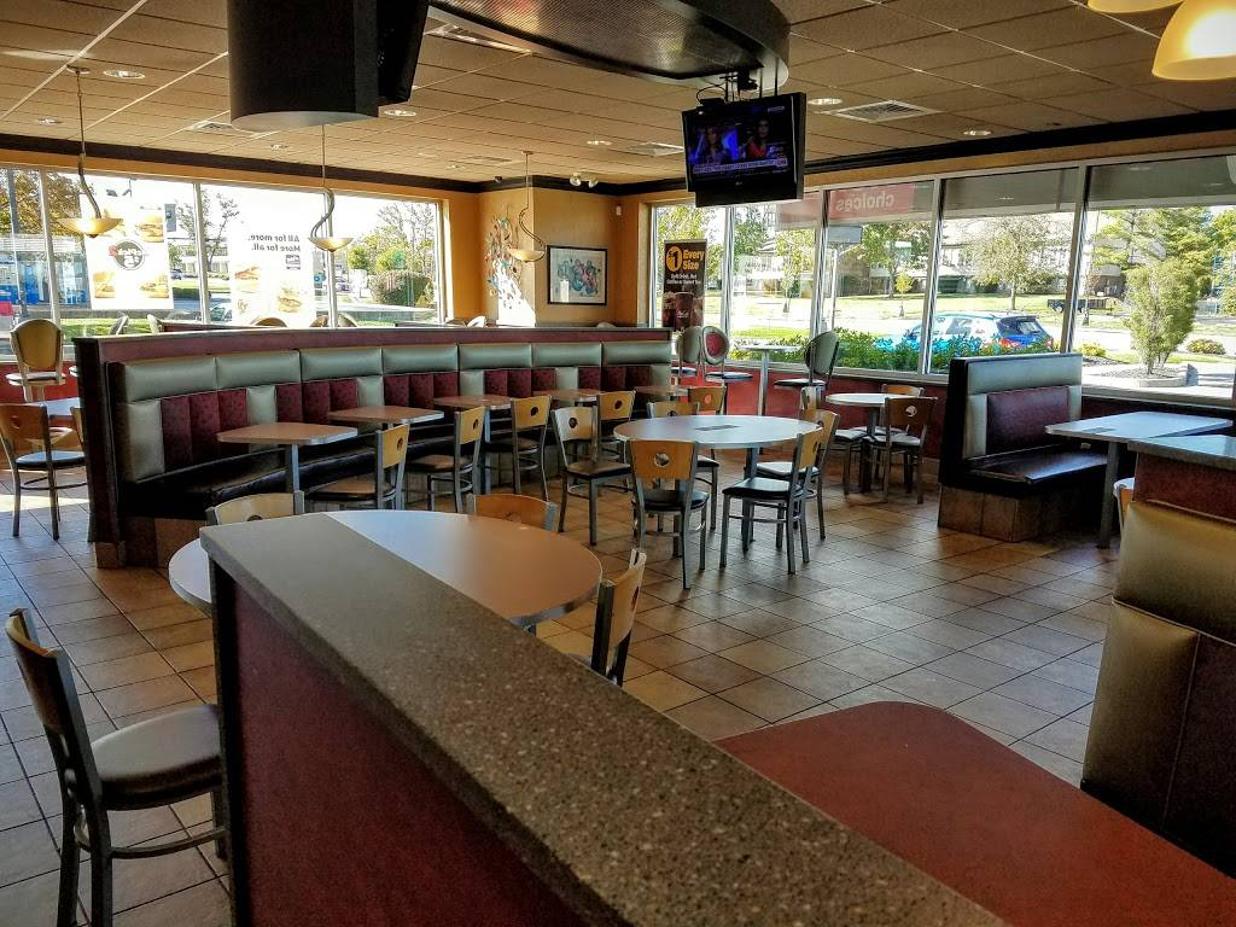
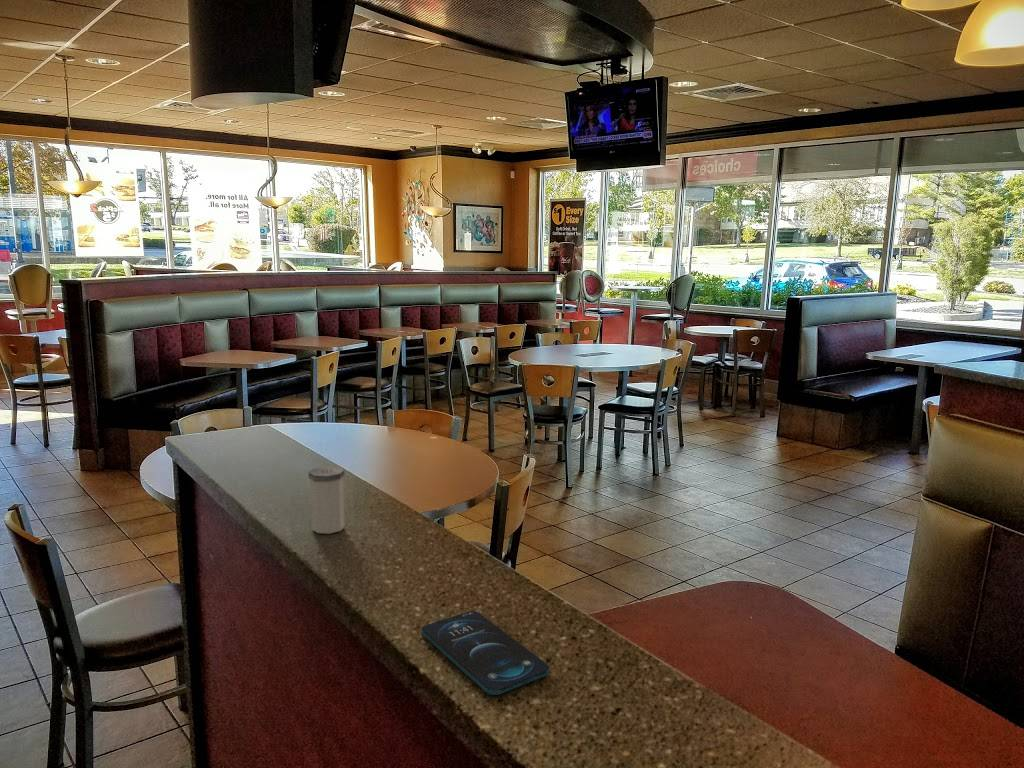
+ smartphone [420,610,551,696]
+ salt shaker [307,465,346,535]
